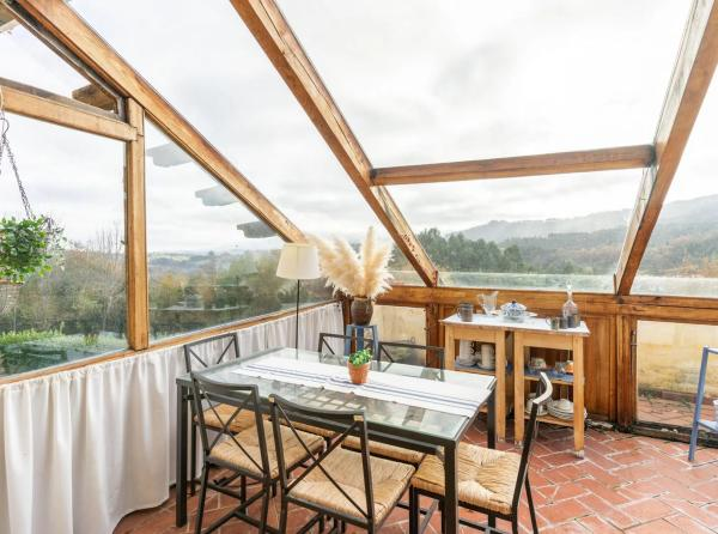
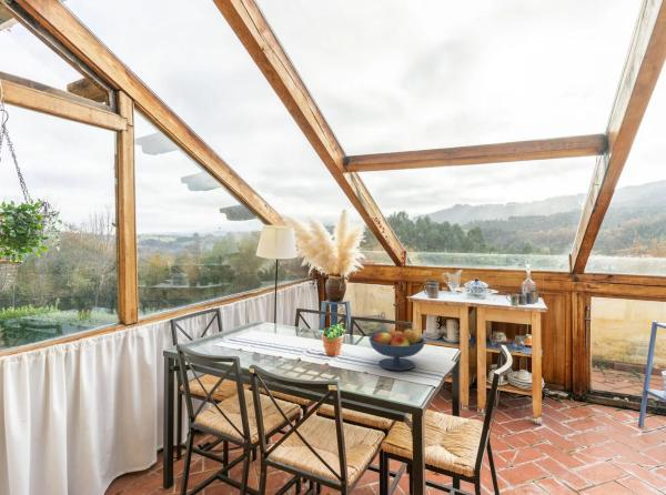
+ fruit bowl [367,327,426,372]
